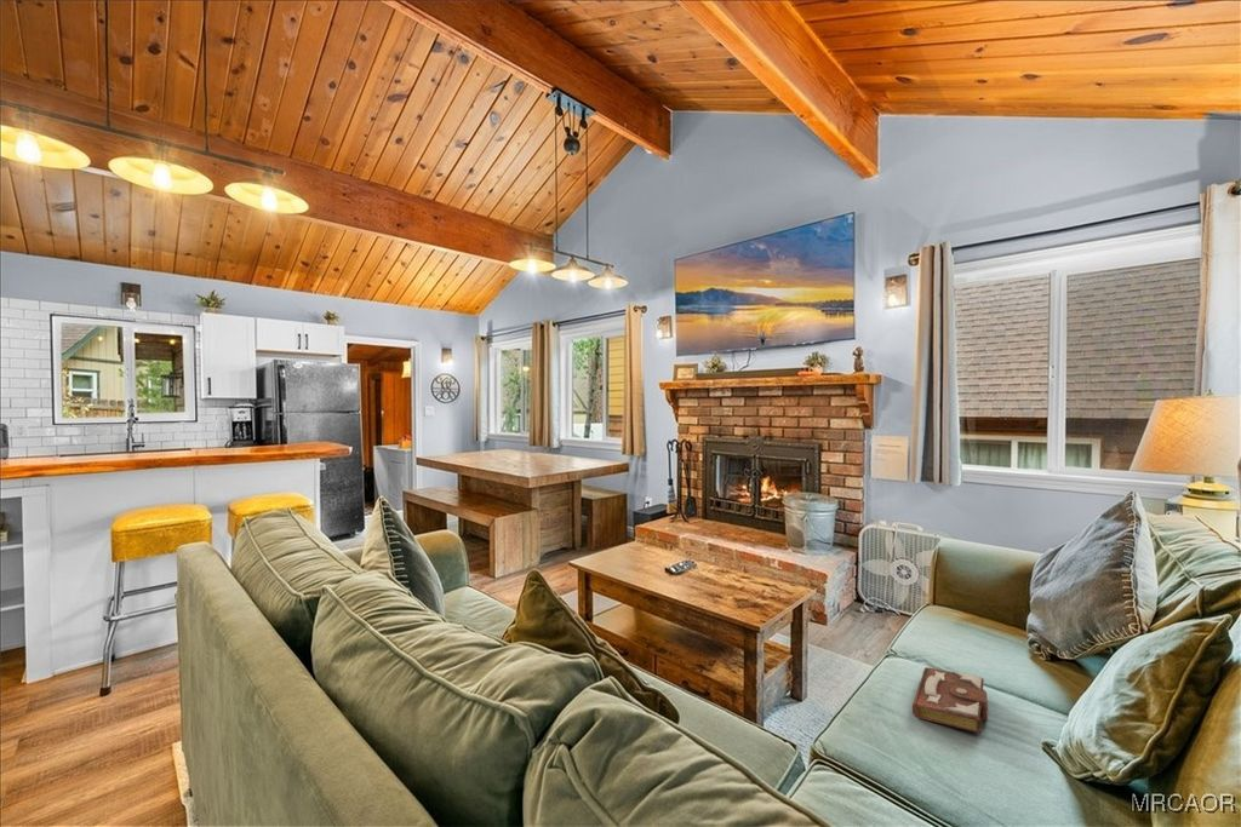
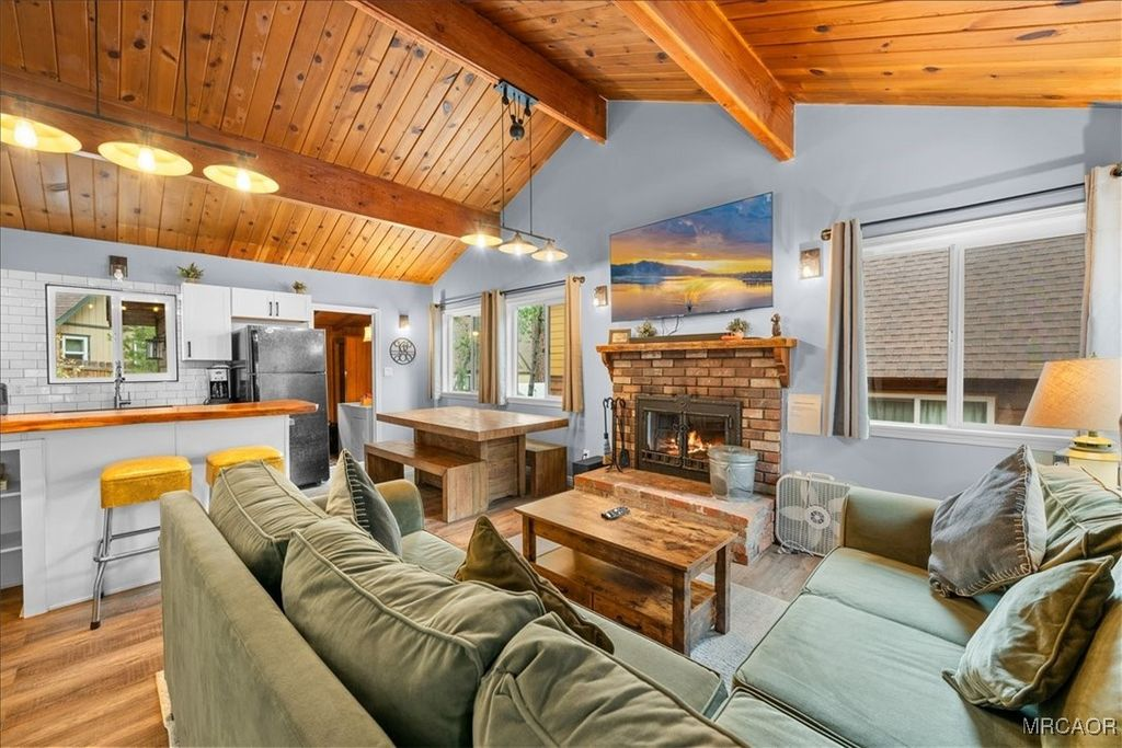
- book [911,666,989,735]
